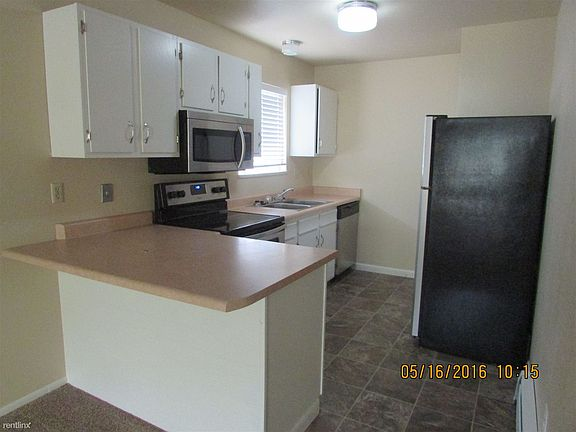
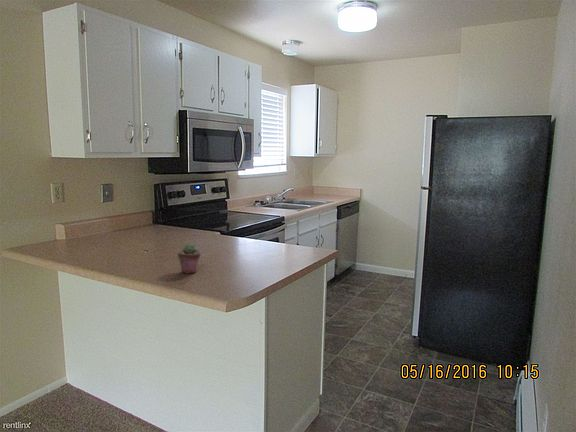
+ potted succulent [177,242,201,275]
